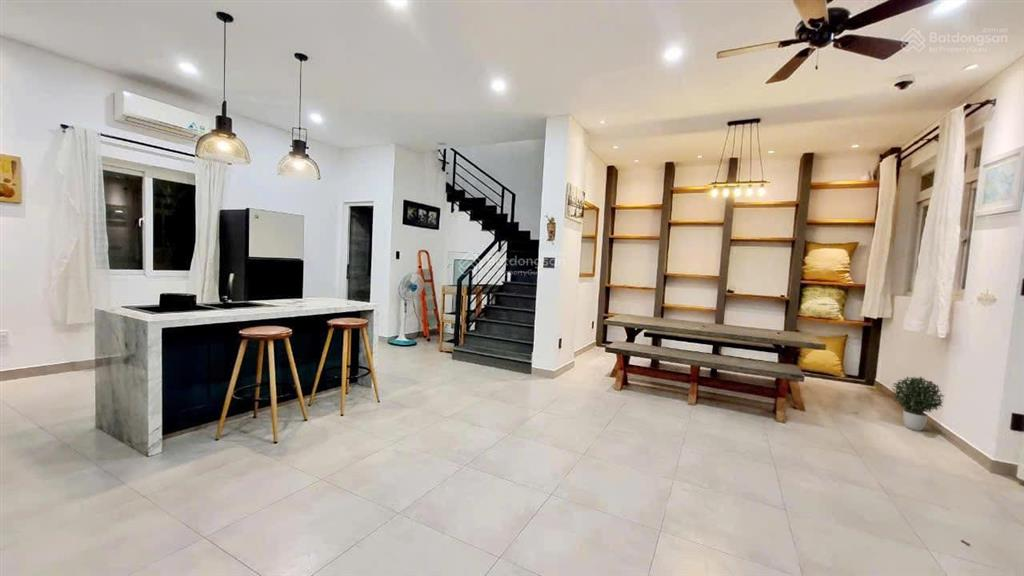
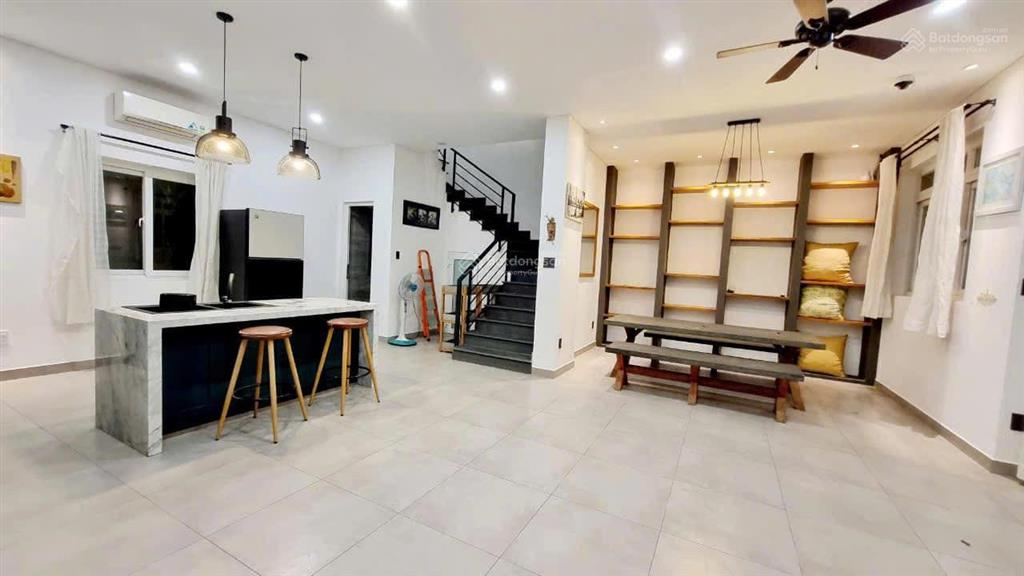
- potted plant [890,376,945,432]
